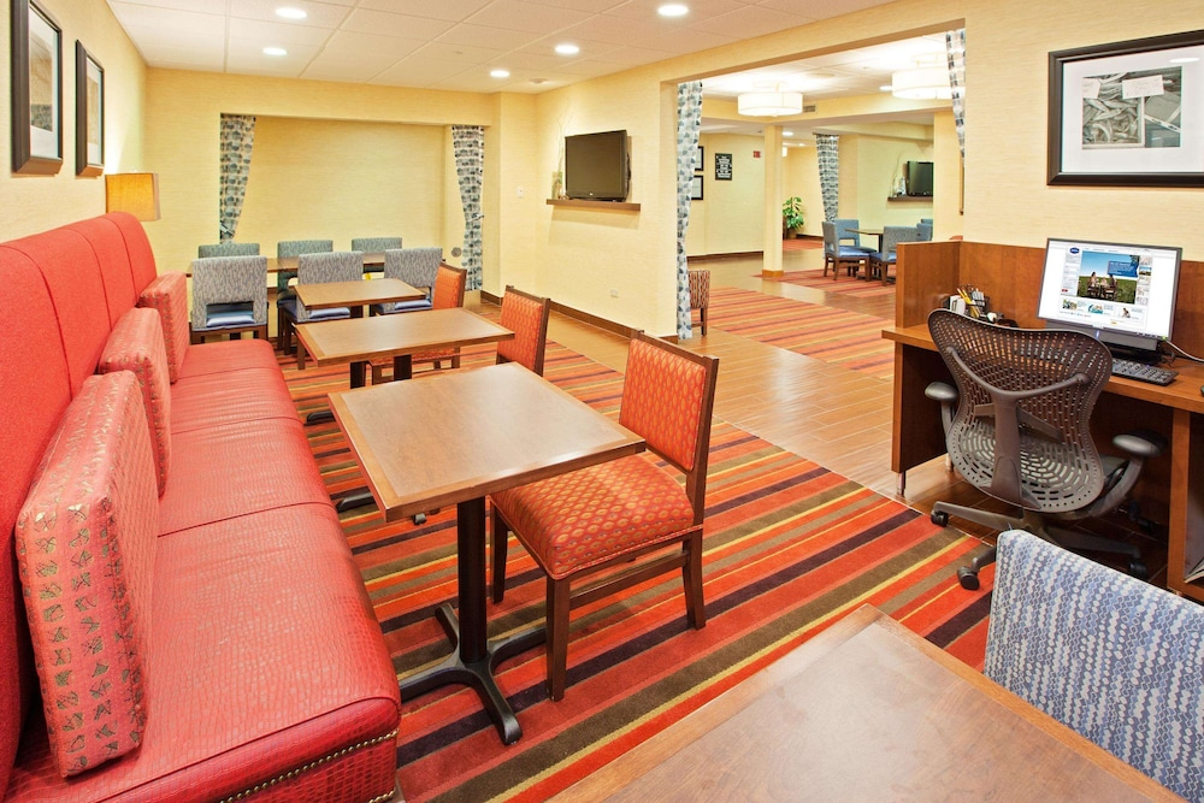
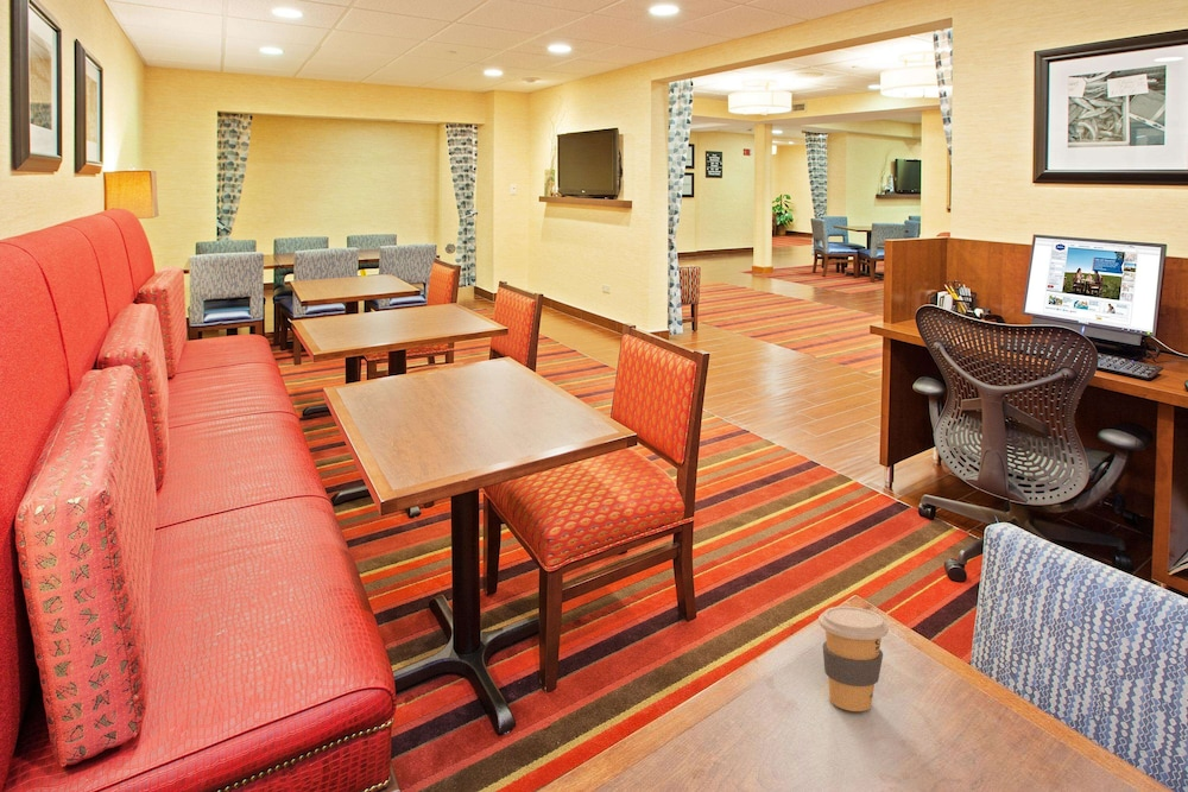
+ coffee cup [817,606,890,712]
